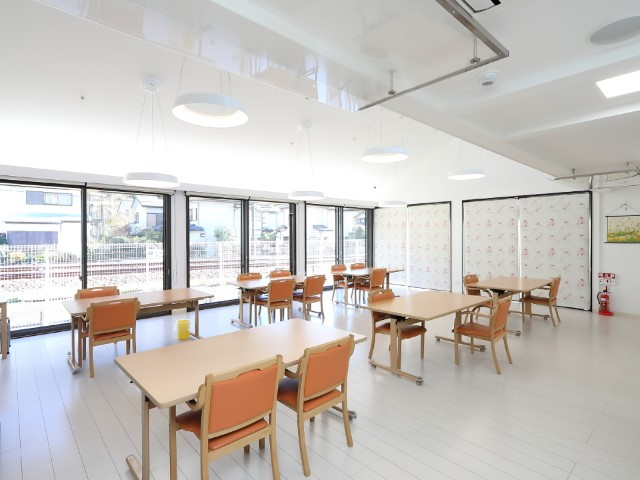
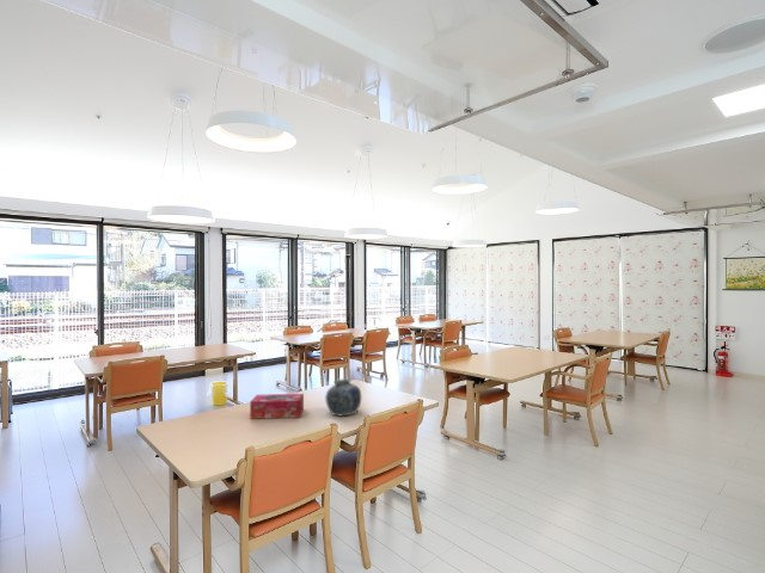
+ tissue box [249,393,305,420]
+ vase [324,378,362,417]
